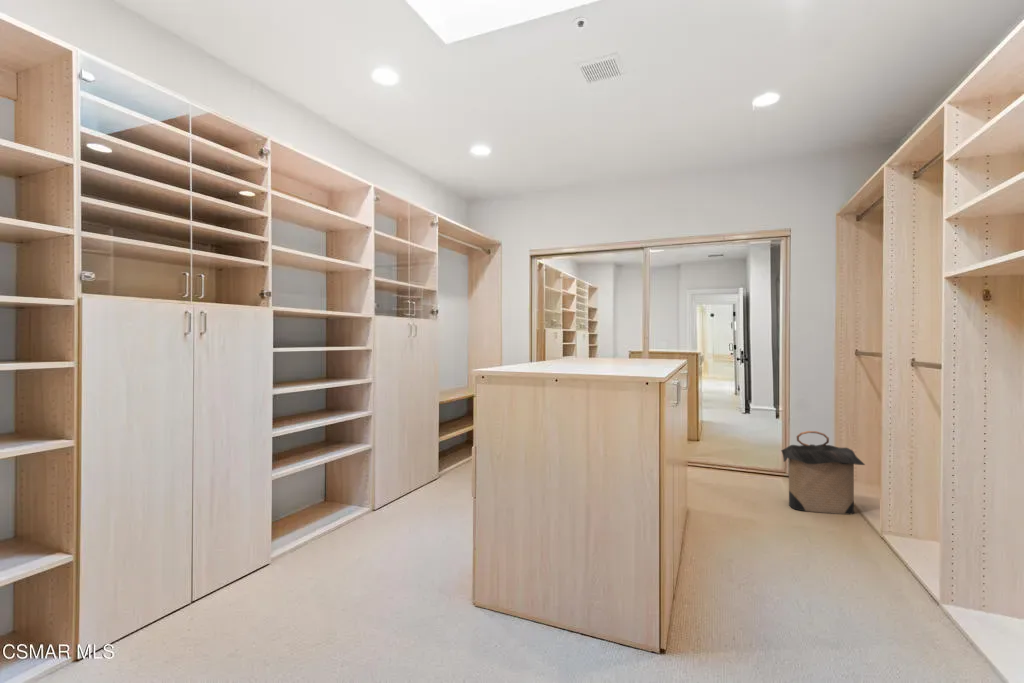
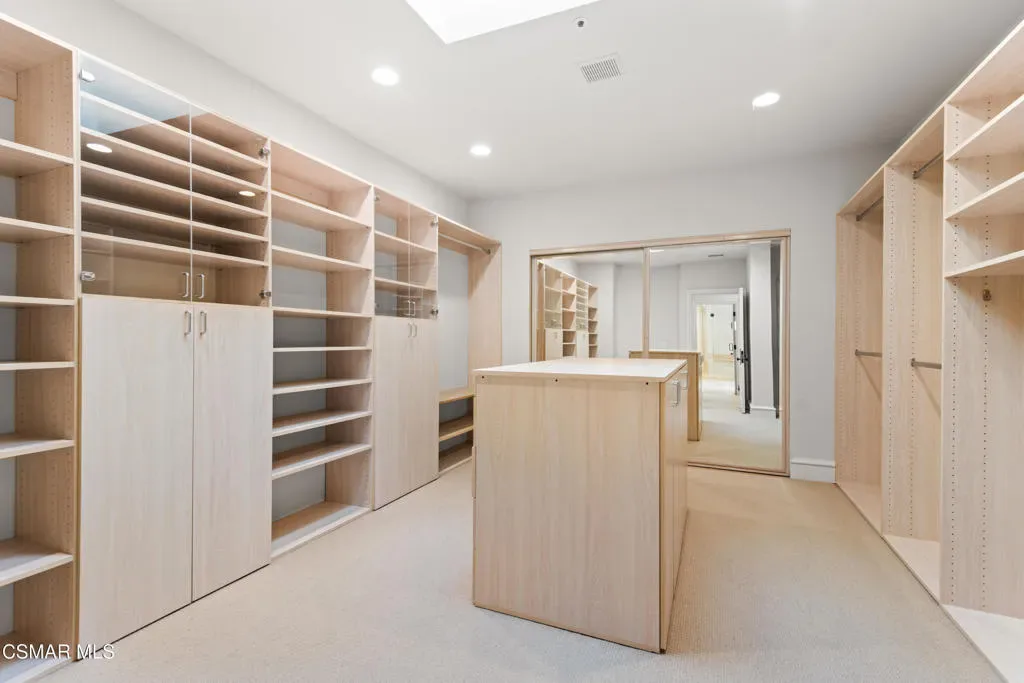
- laundry hamper [780,430,866,515]
